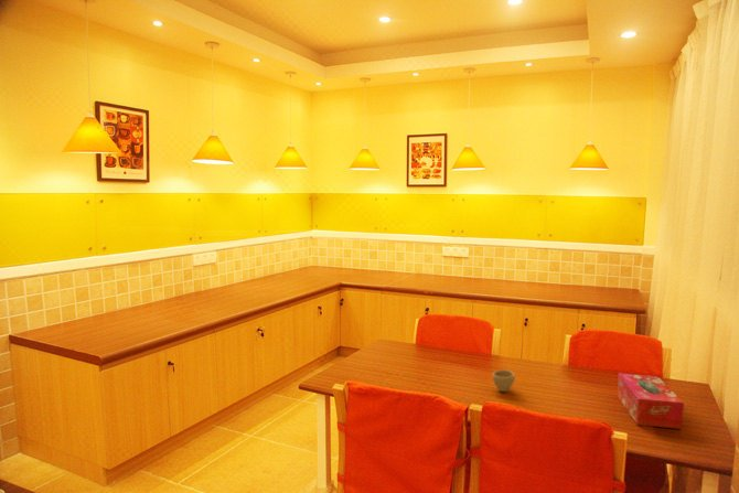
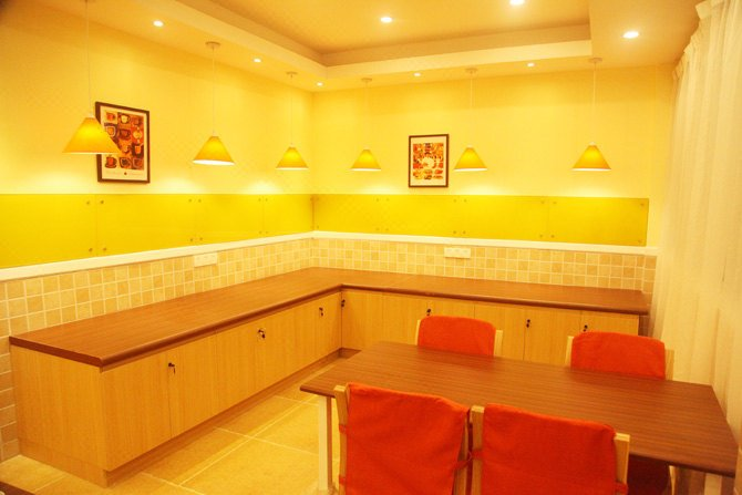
- tissue box [615,372,685,430]
- cup [492,368,516,393]
